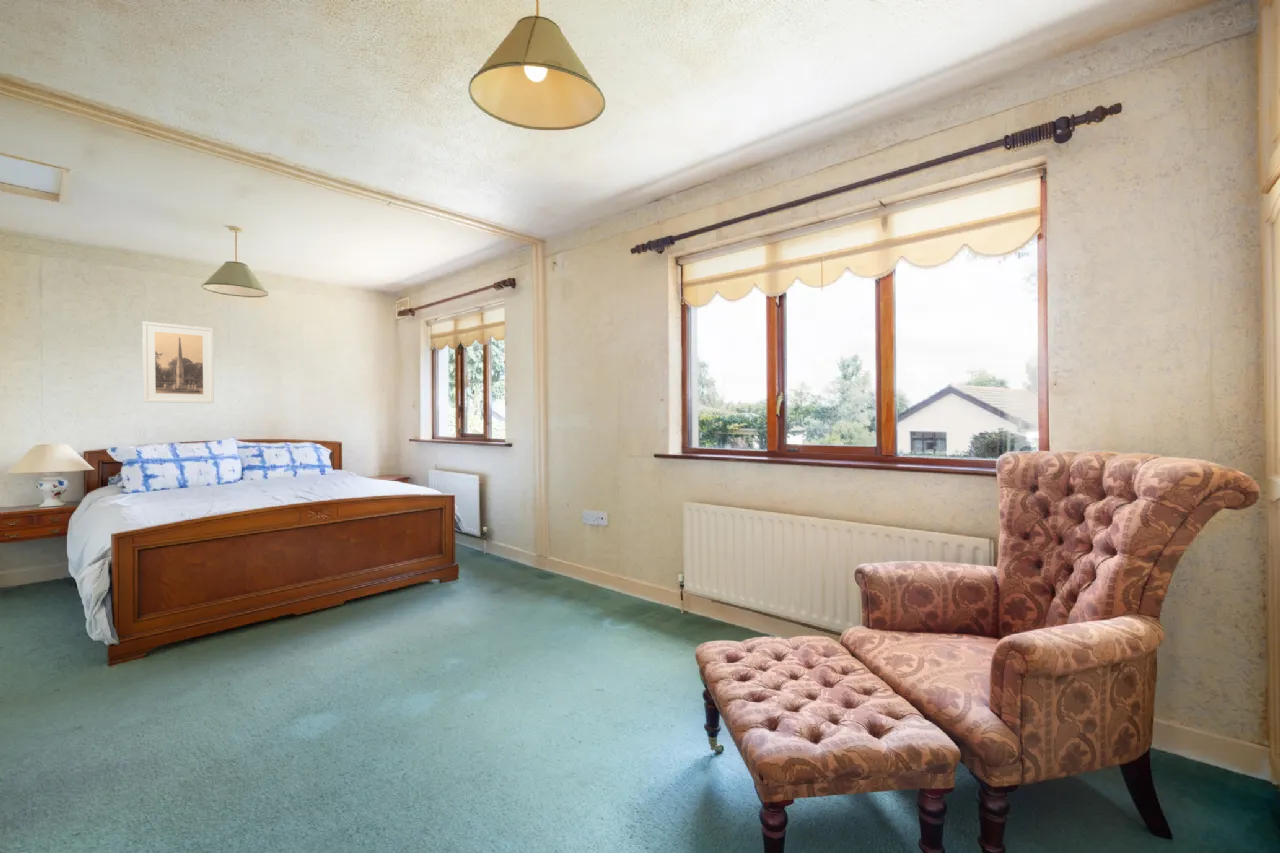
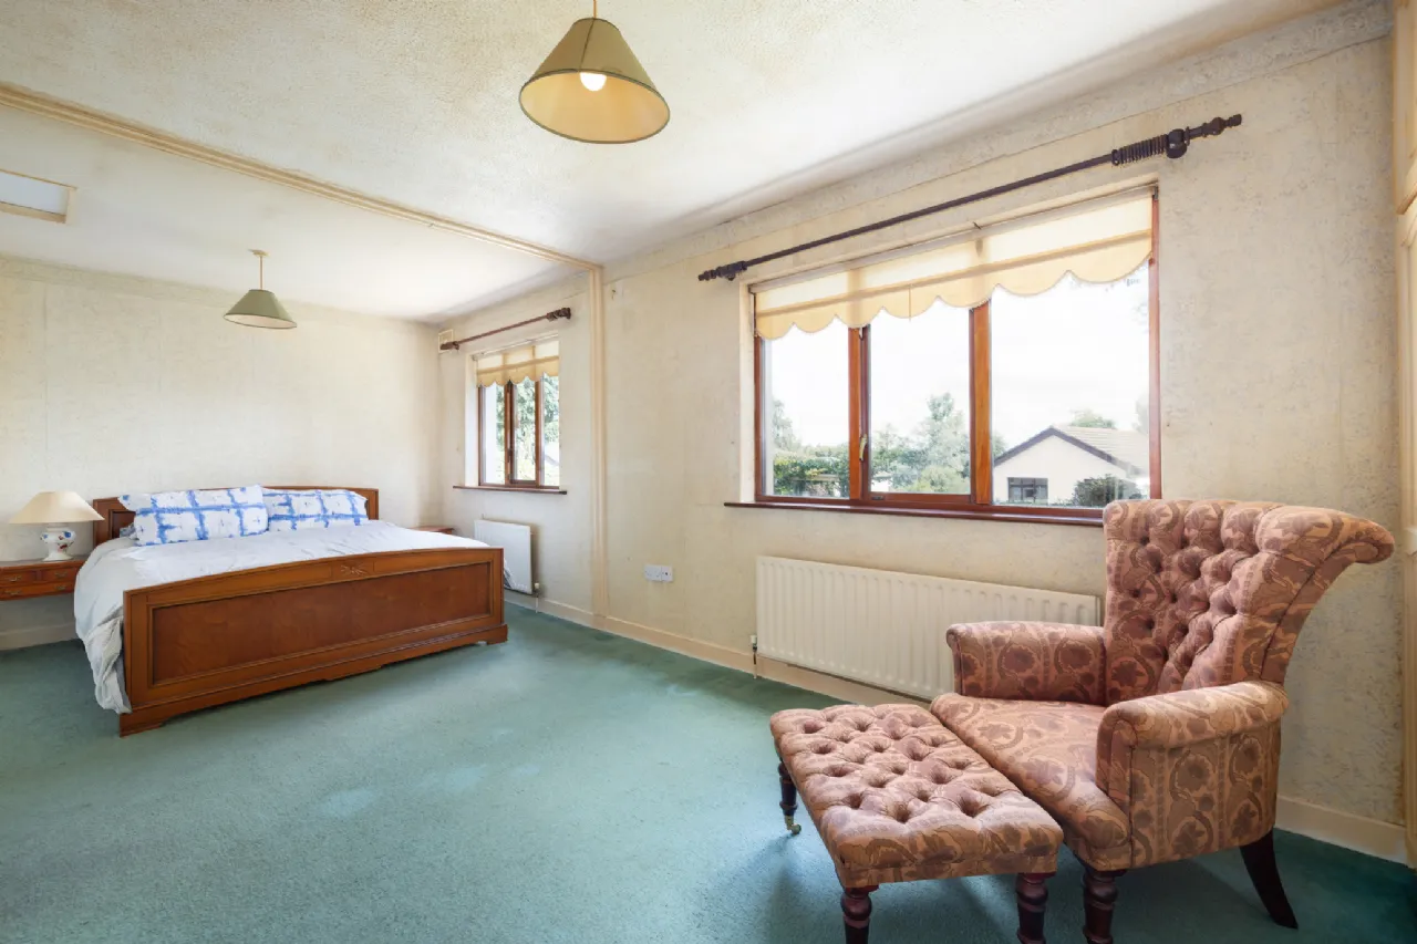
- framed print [141,320,215,404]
